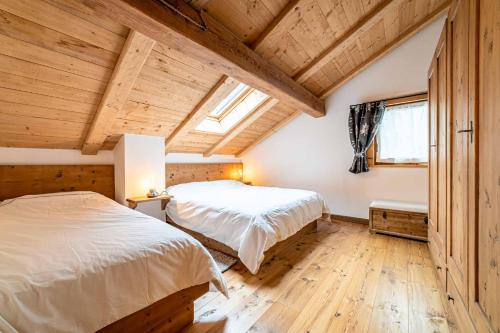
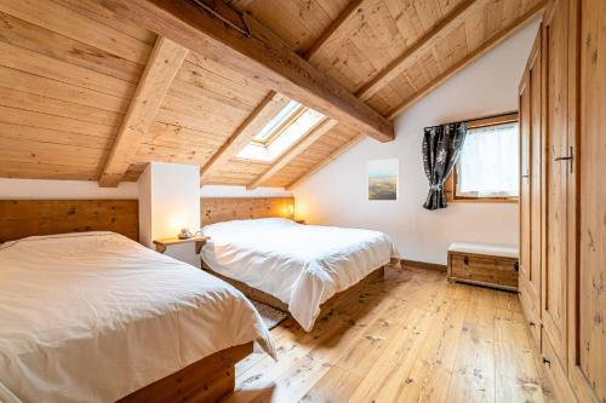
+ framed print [366,157,400,202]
